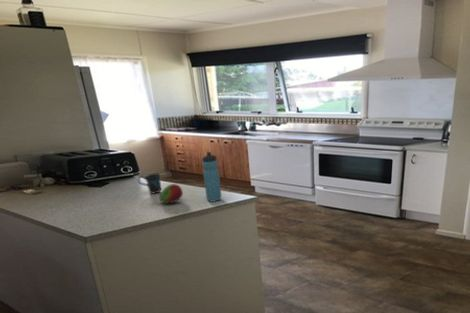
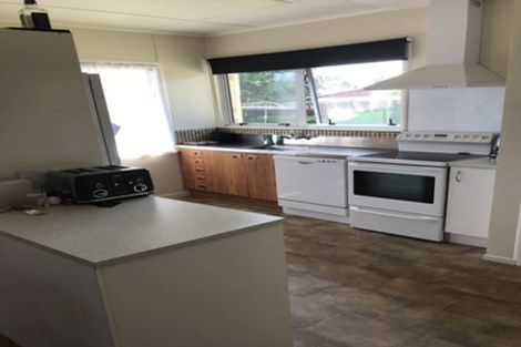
- fruit [159,183,184,204]
- water bottle [201,151,222,203]
- mug [137,172,162,195]
